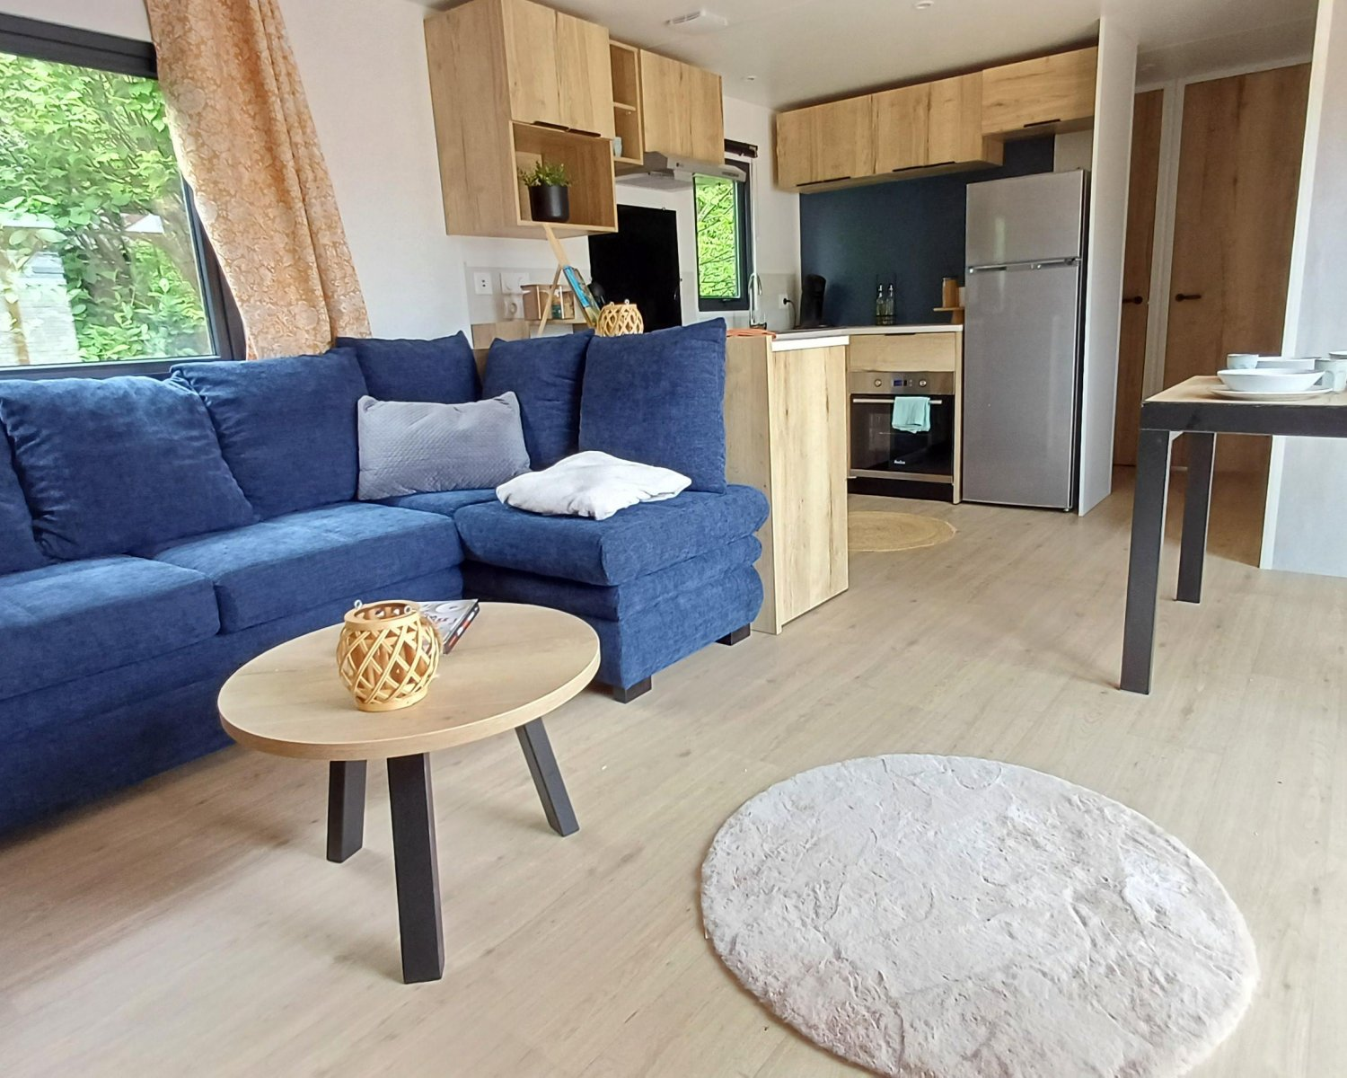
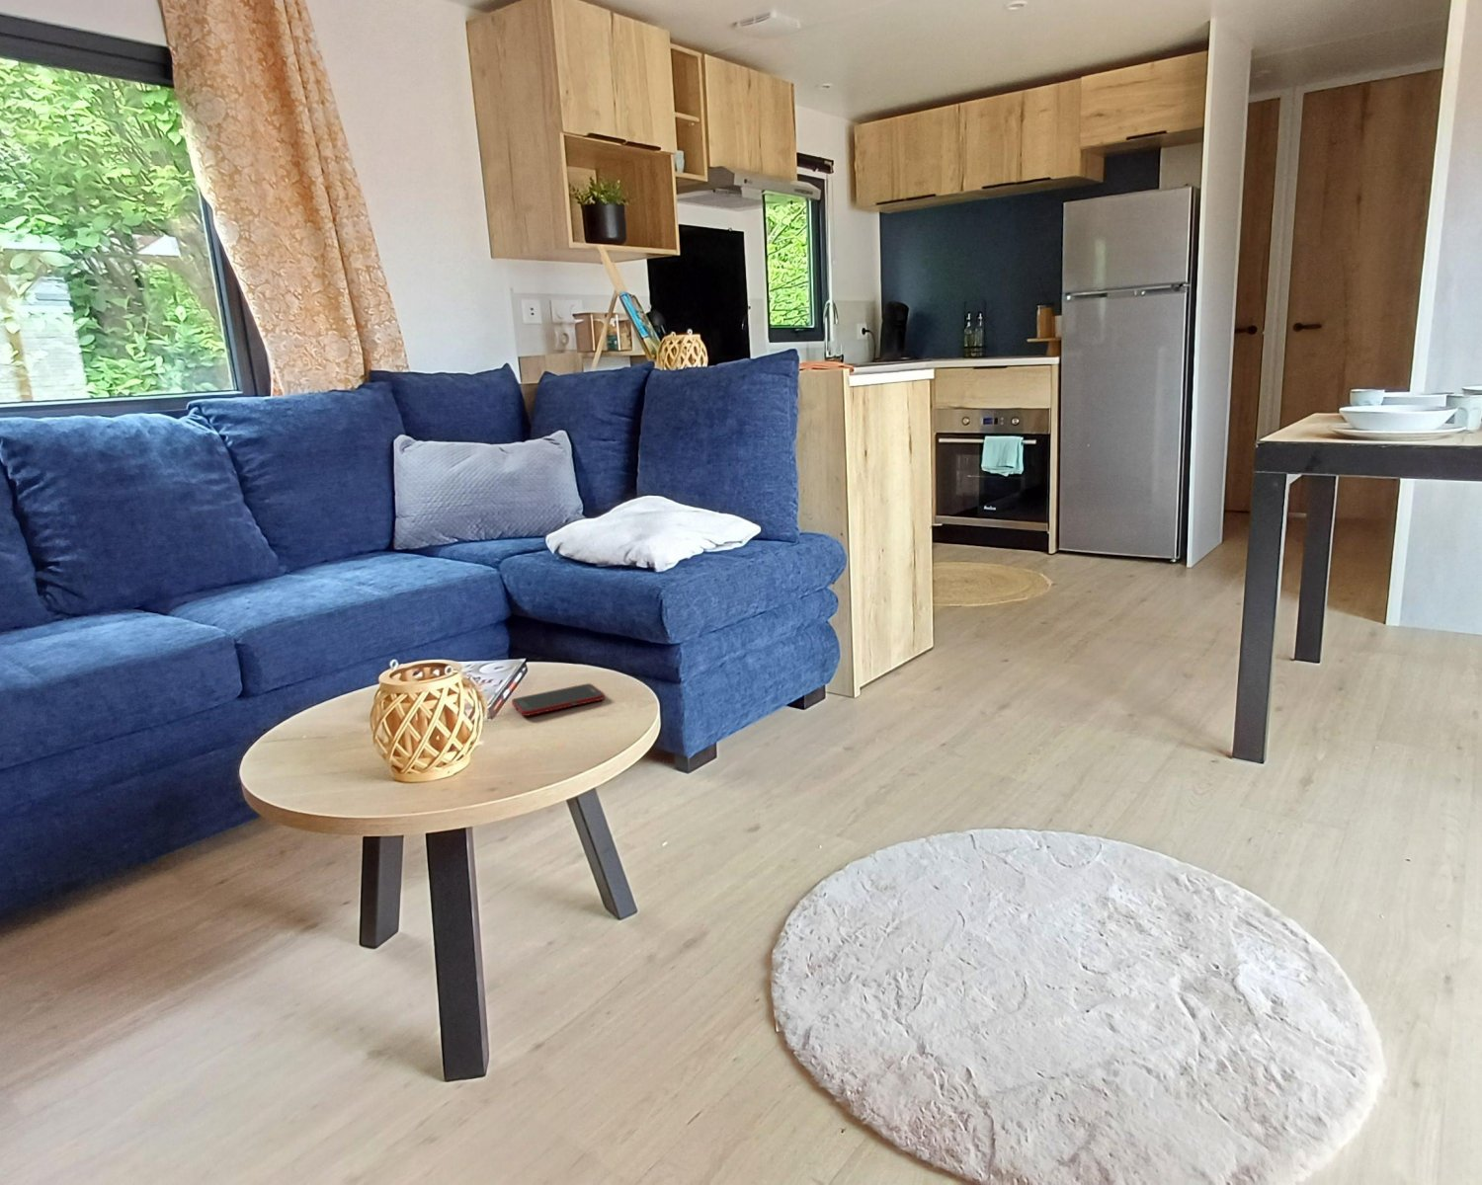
+ cell phone [511,682,606,717]
